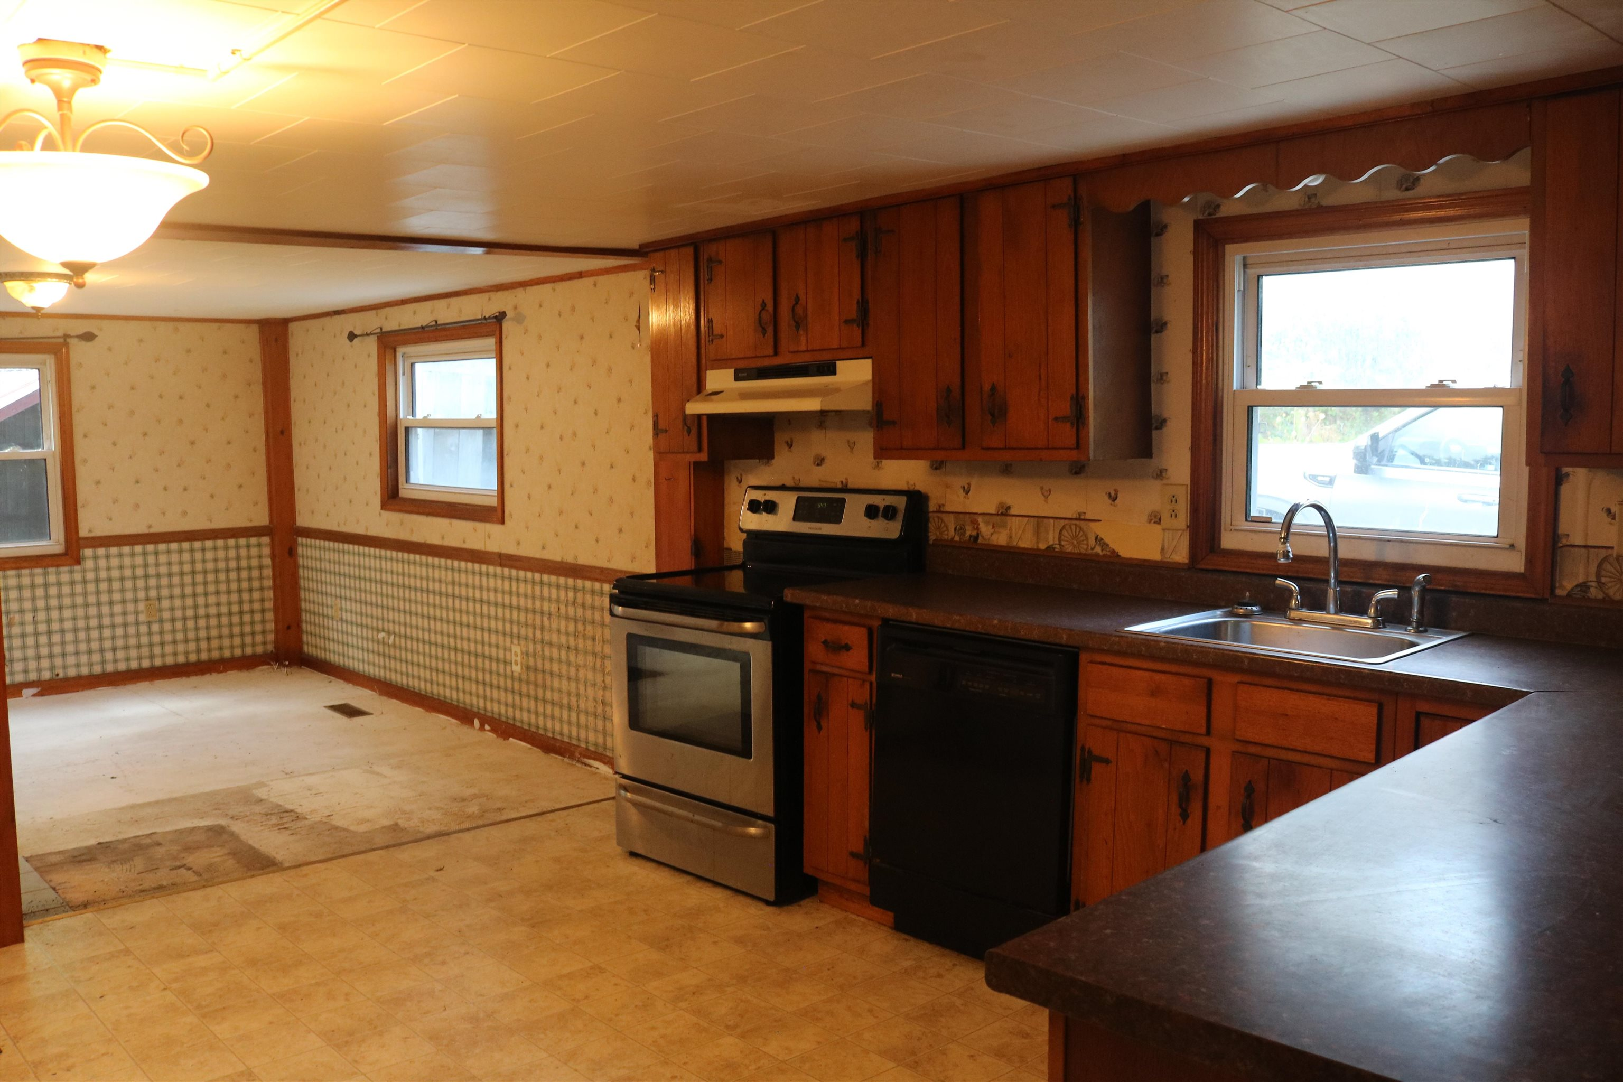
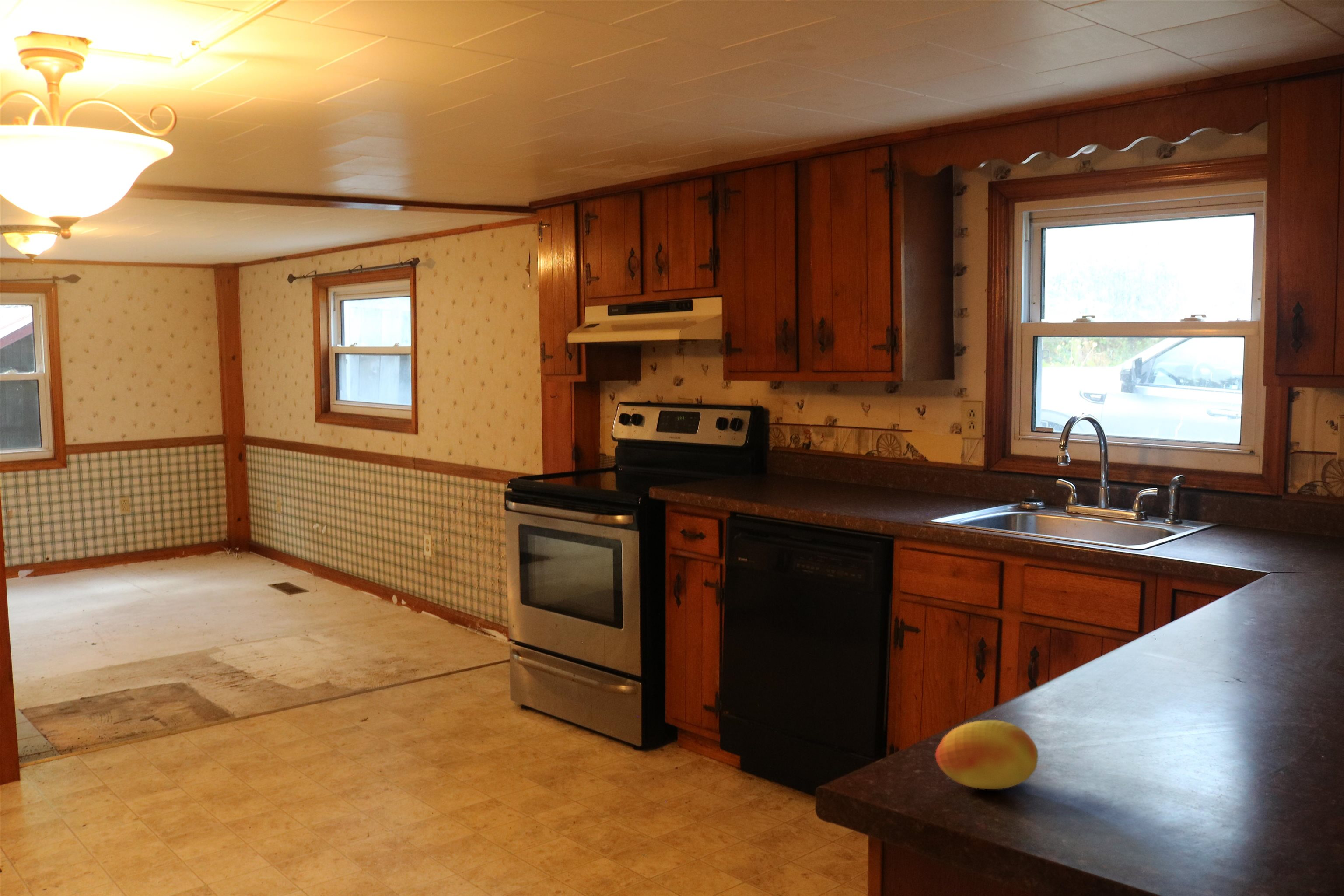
+ fruit [935,720,1039,790]
